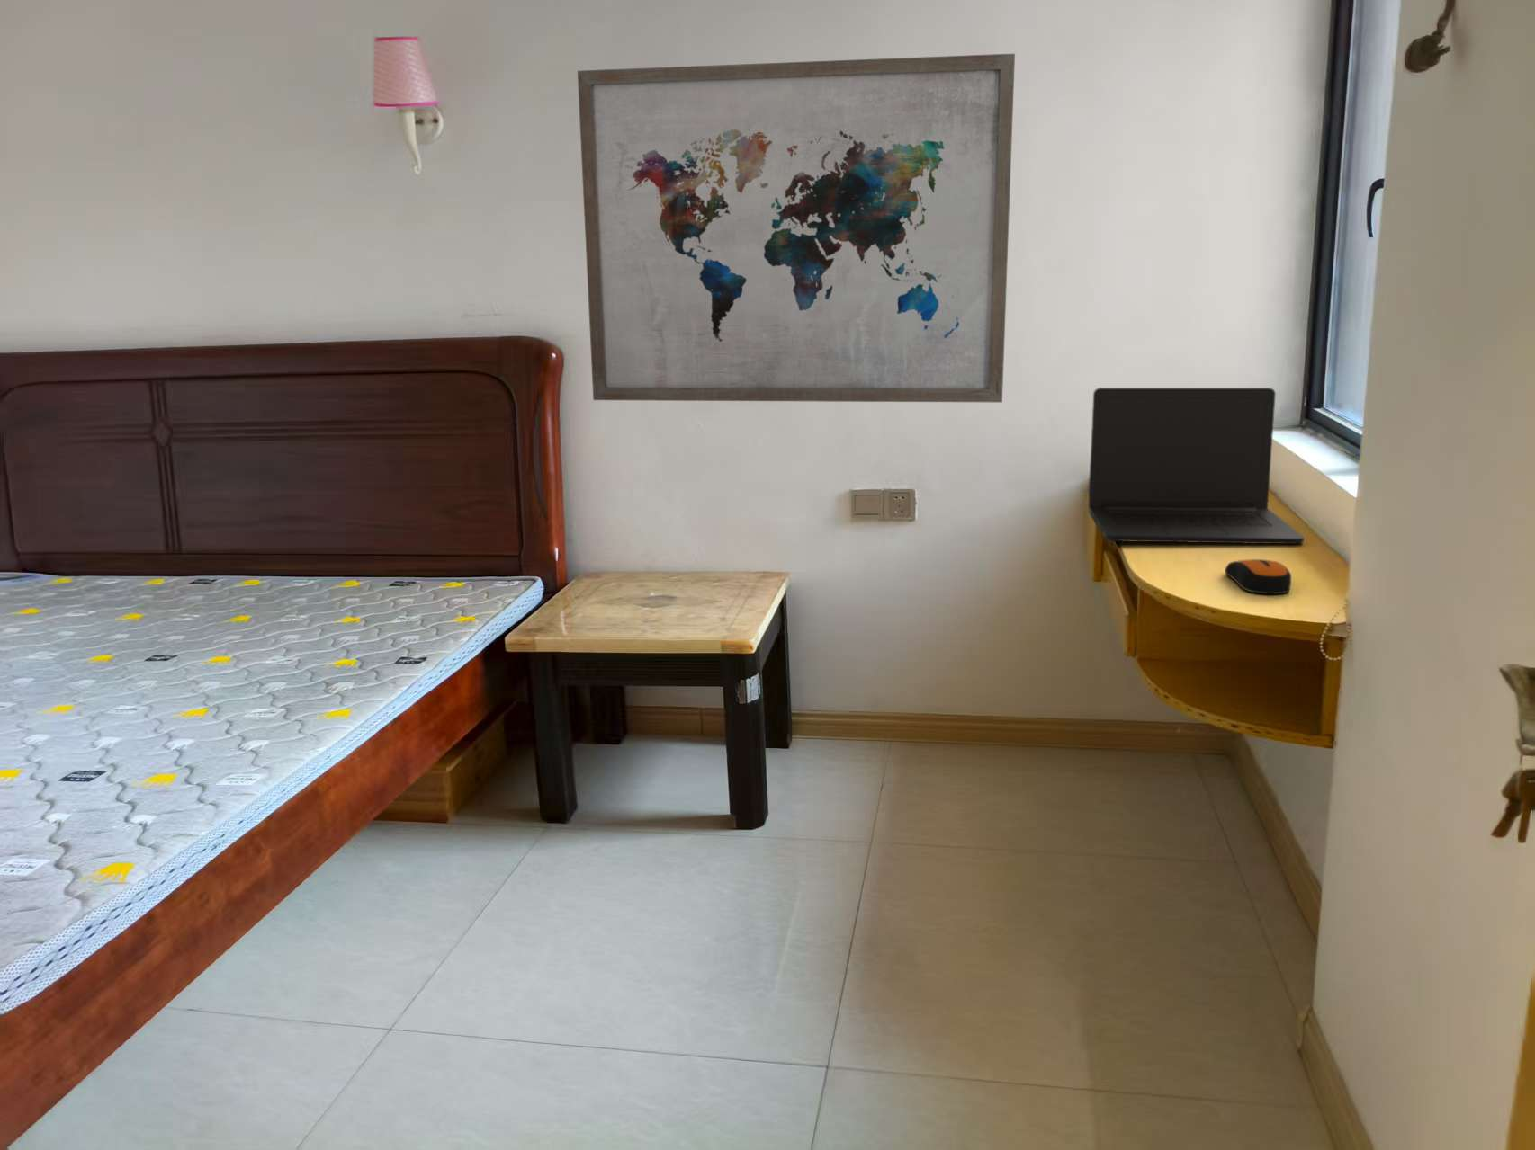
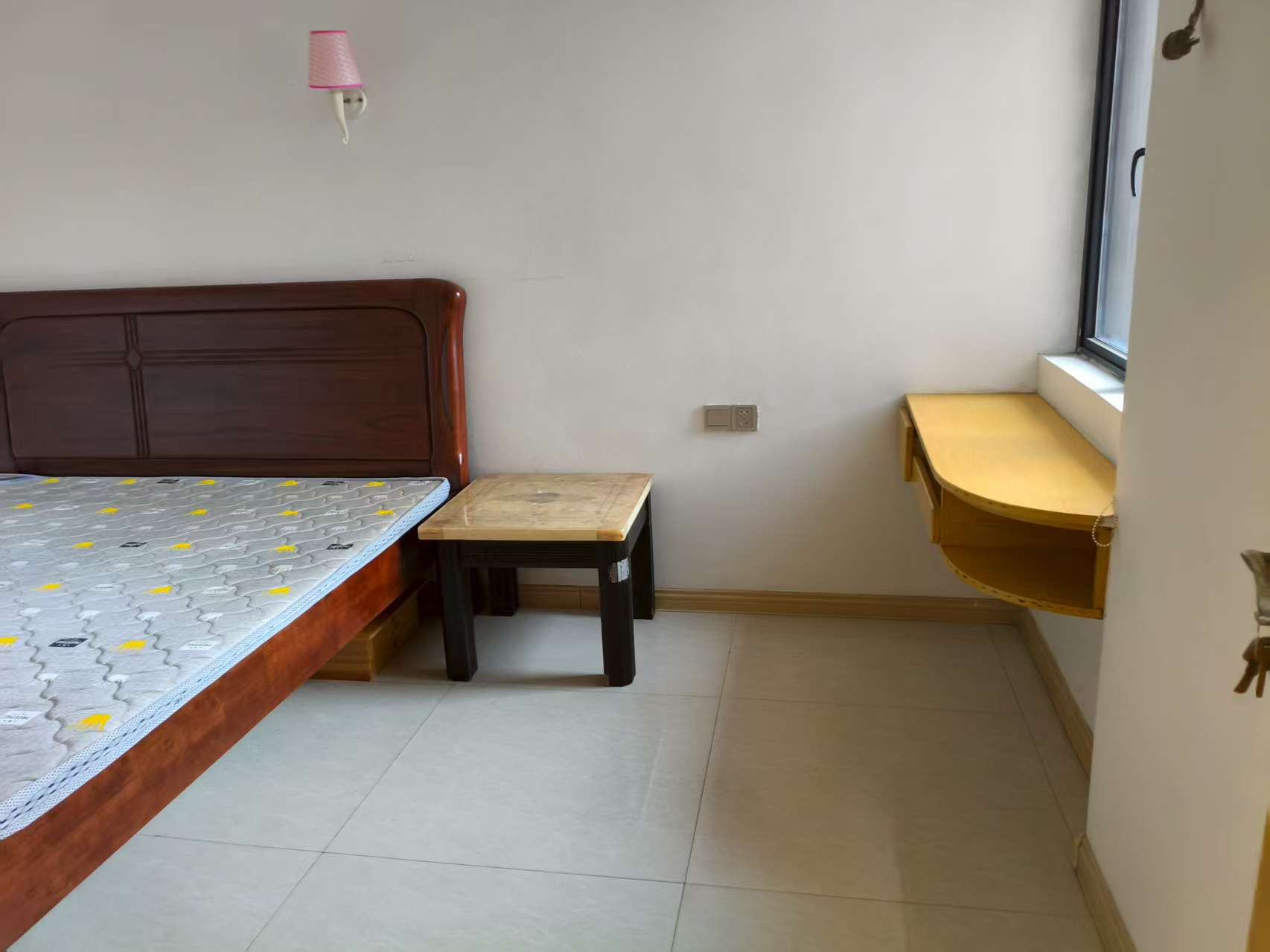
- laptop [1087,387,1304,545]
- computer mouse [1224,558,1292,596]
- wall art [577,53,1015,403]
